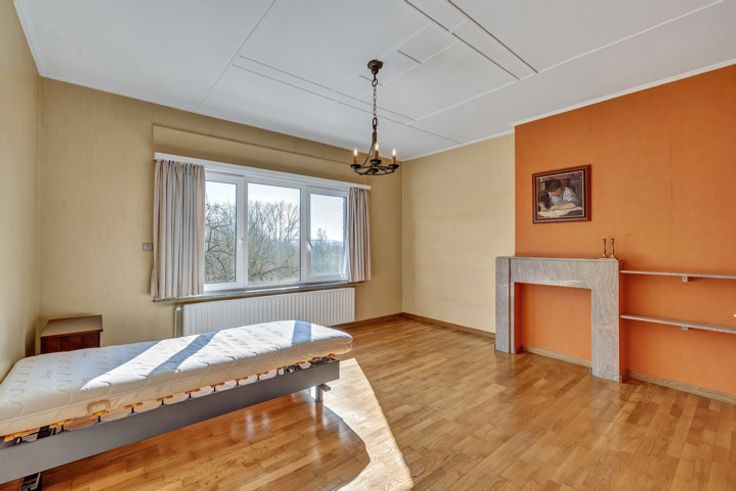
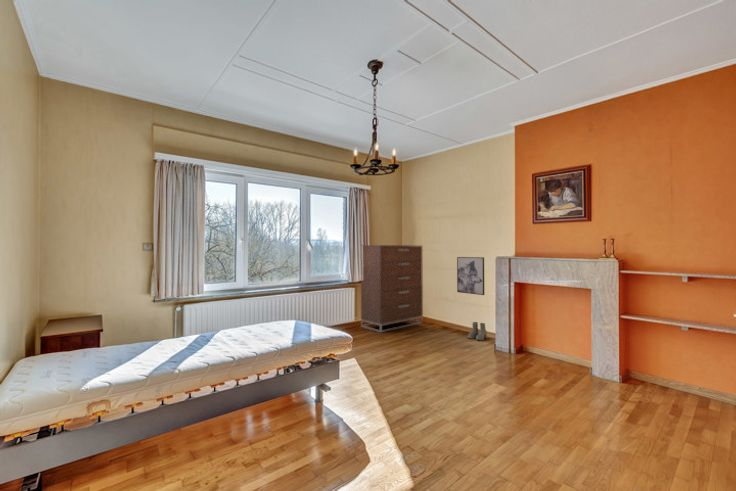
+ boots [467,321,488,341]
+ wall art [456,256,485,296]
+ dresser [360,244,424,333]
